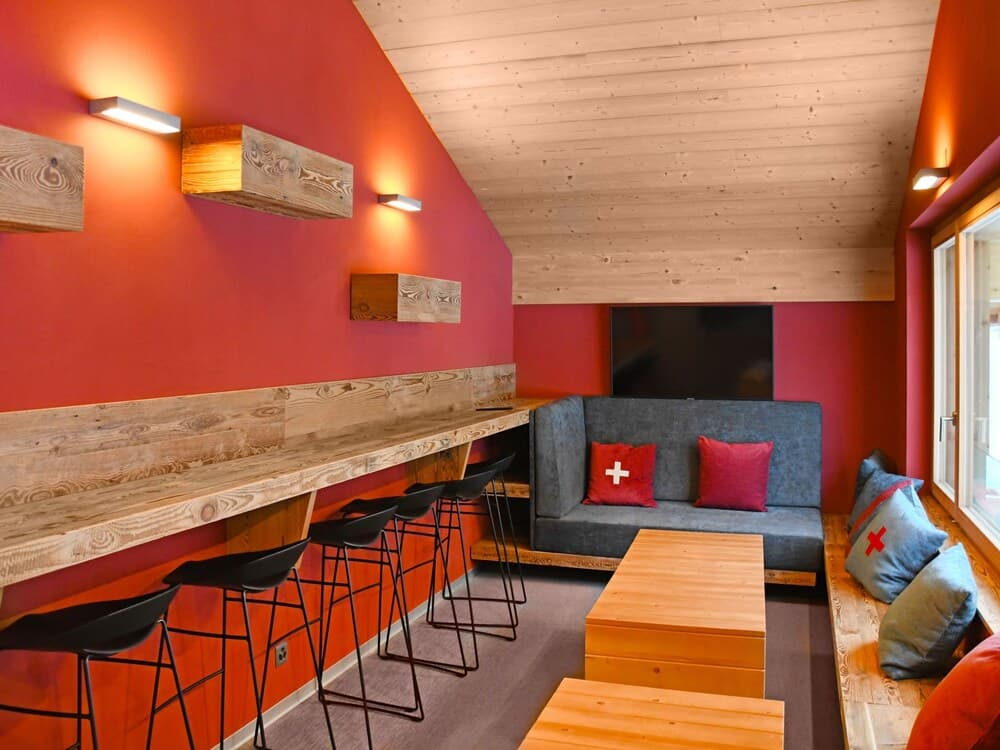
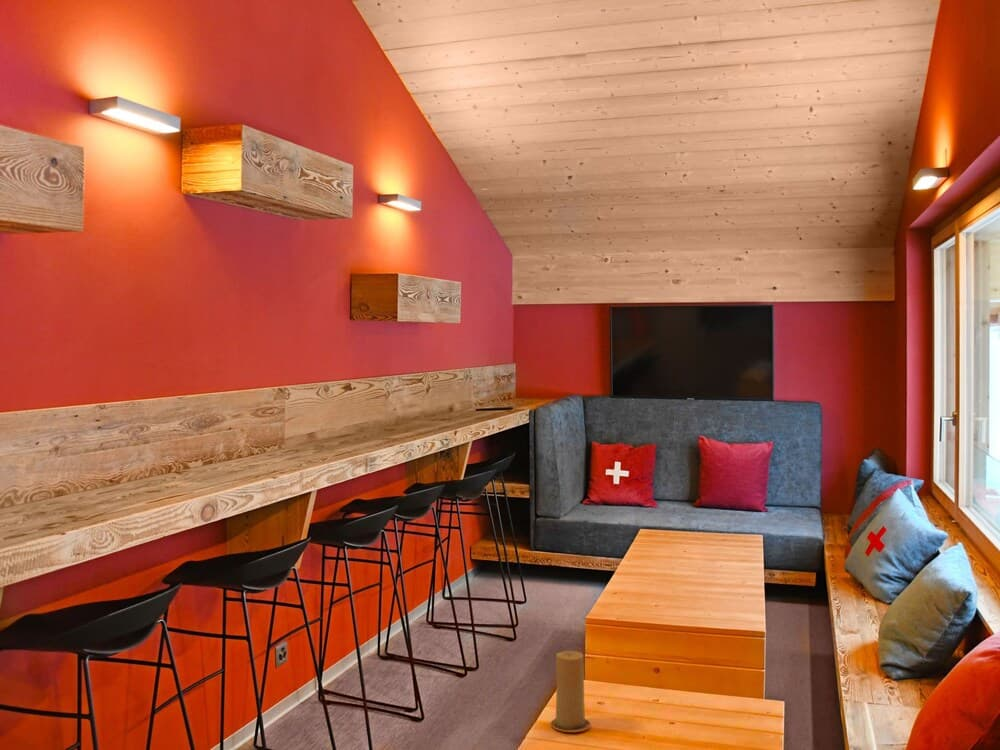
+ candle [550,650,592,733]
